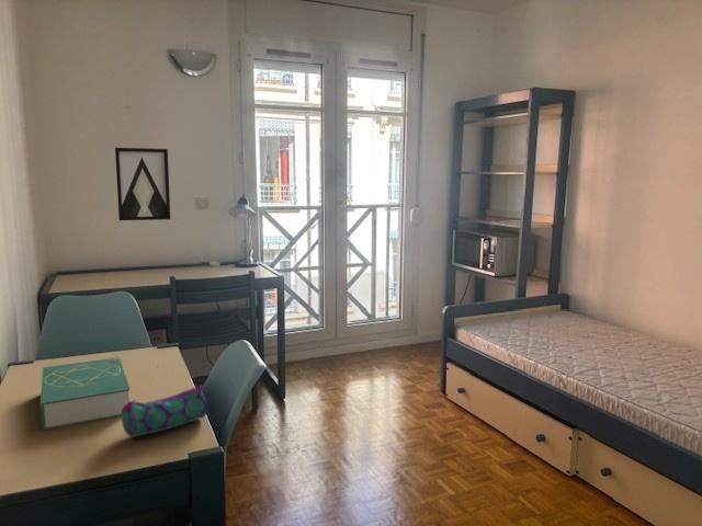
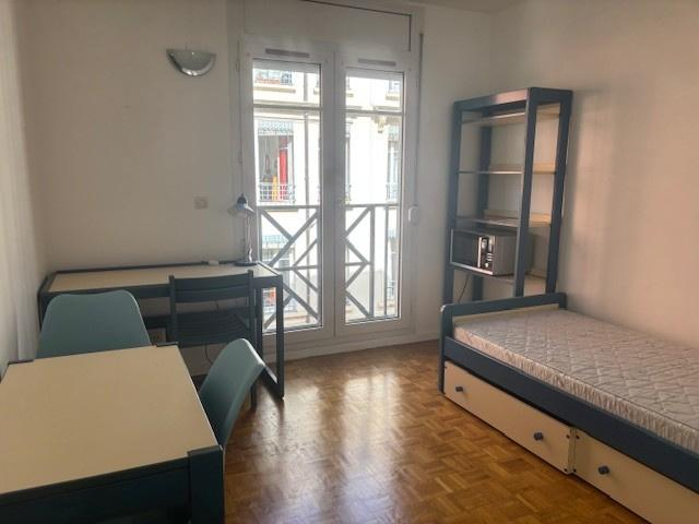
- wall art [114,147,171,221]
- book [39,356,131,431]
- pencil case [120,384,208,438]
